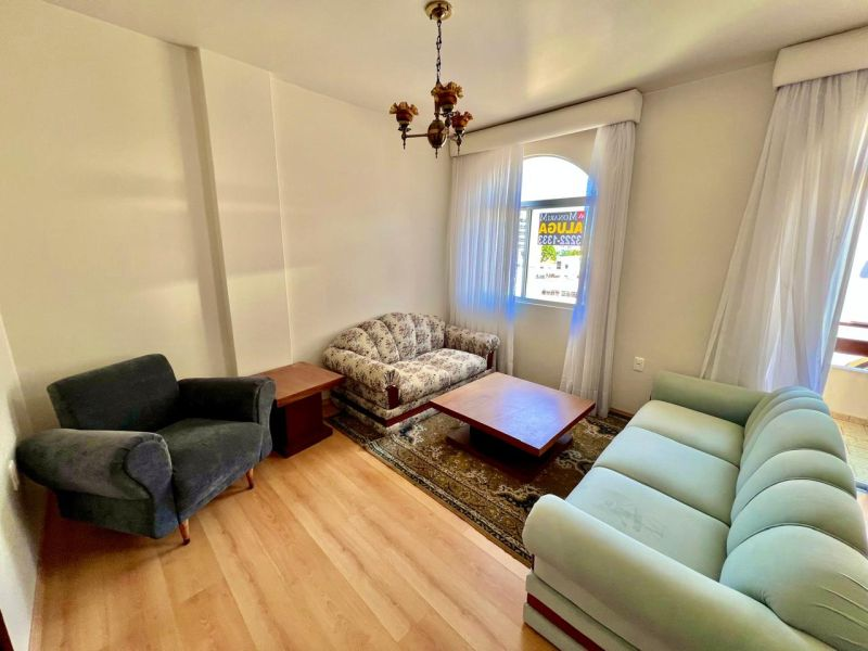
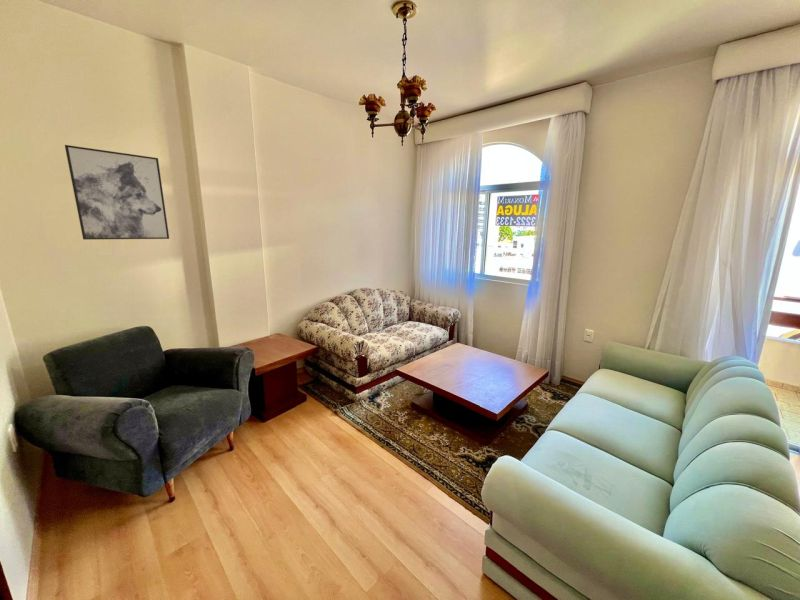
+ wall art [64,144,170,241]
